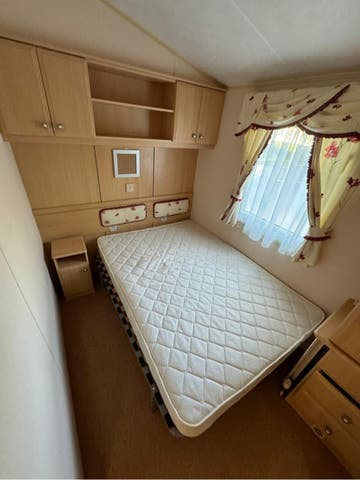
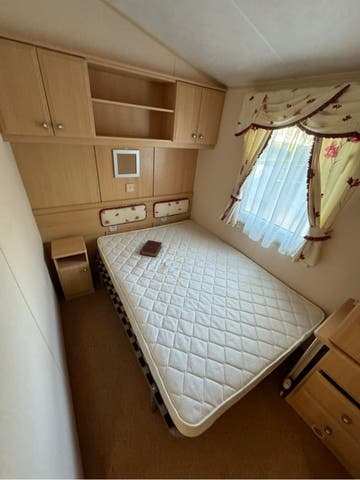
+ book [139,239,163,259]
